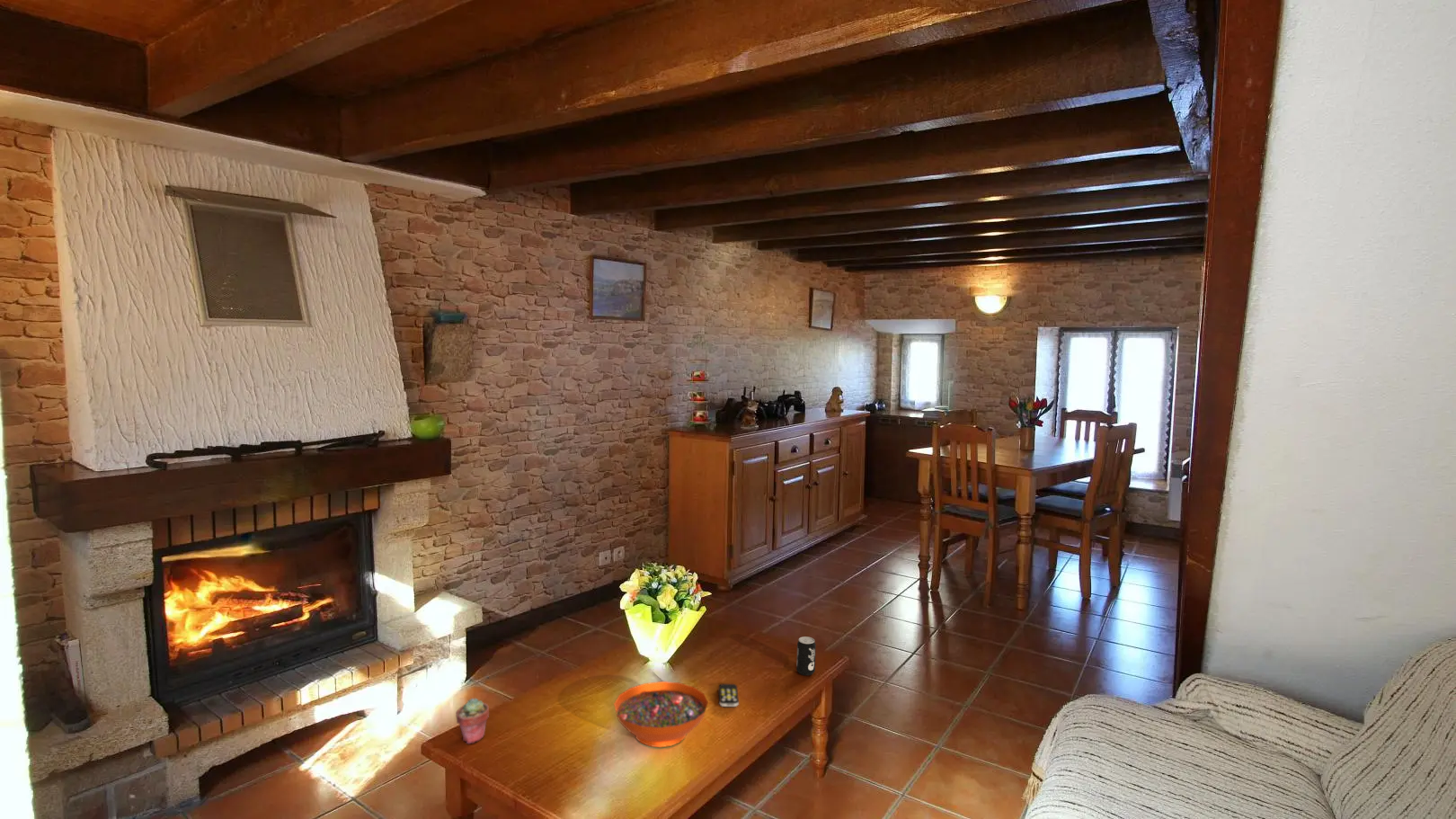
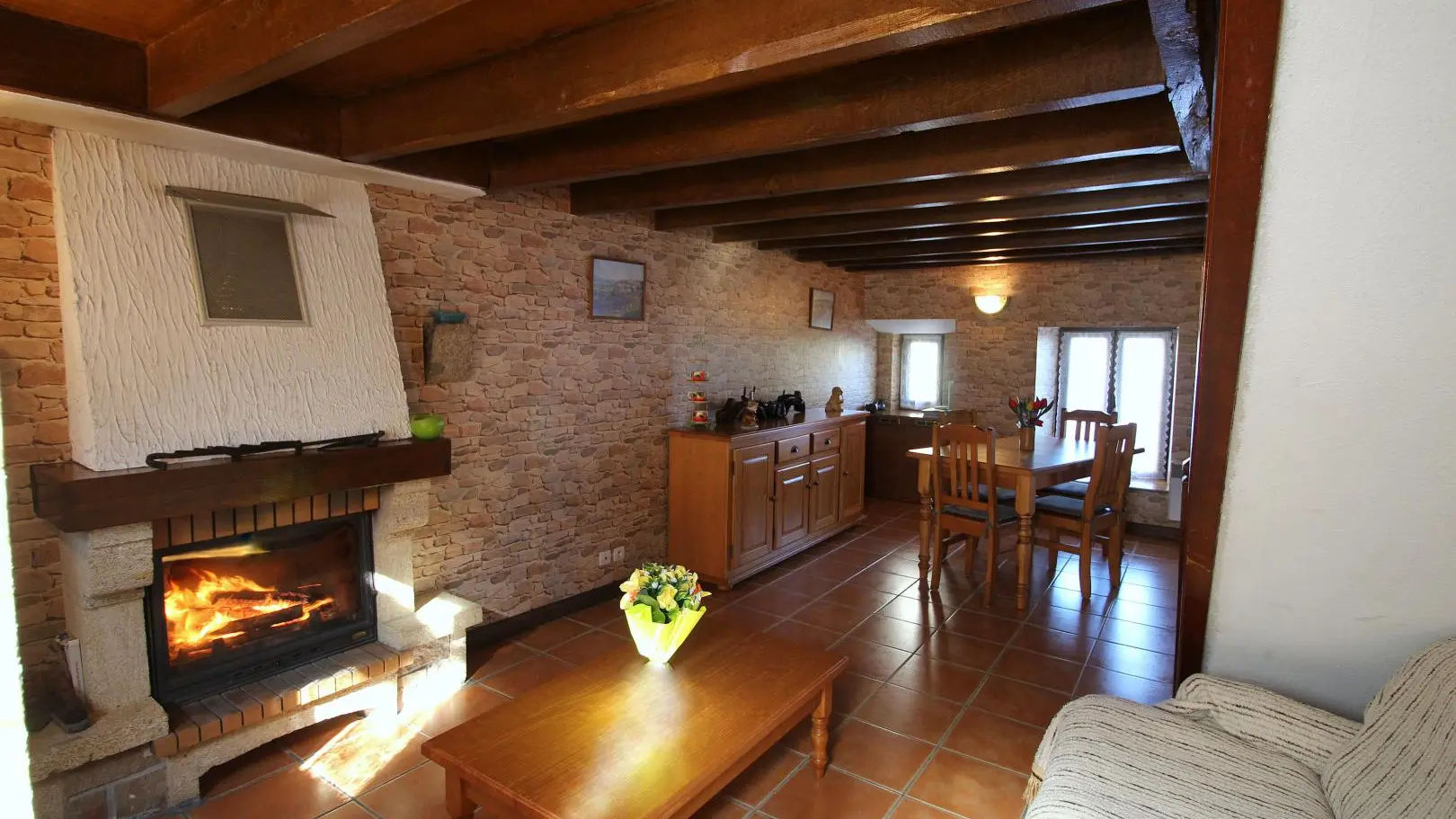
- remote control [718,683,740,708]
- potted succulent [455,697,490,744]
- beverage can [795,636,817,676]
- decorative bowl [613,681,709,748]
